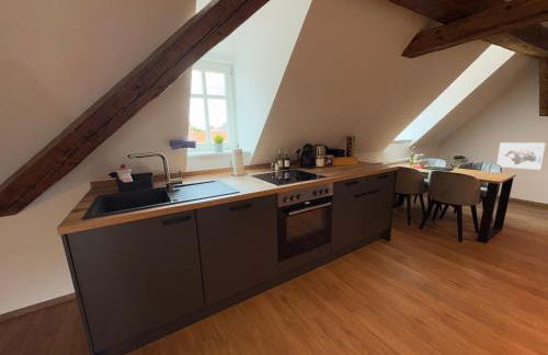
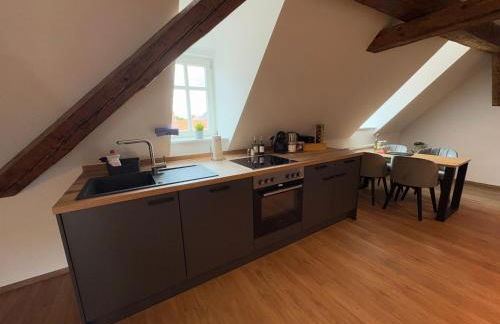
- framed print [496,141,546,171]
